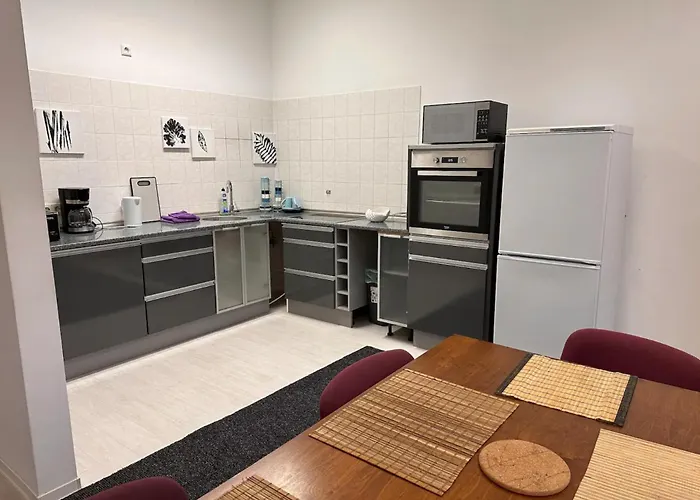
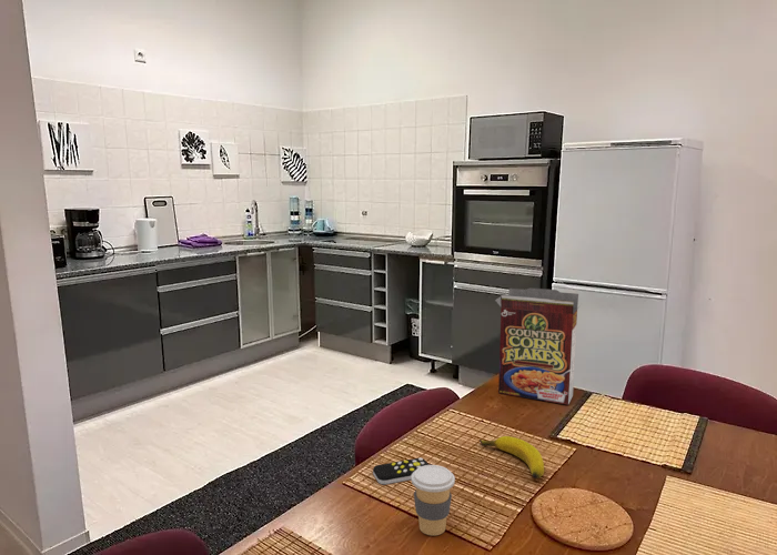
+ cereal box [494,286,582,406]
+ banana [478,435,545,480]
+ coffee cup [410,464,456,536]
+ remote control [372,457,430,485]
